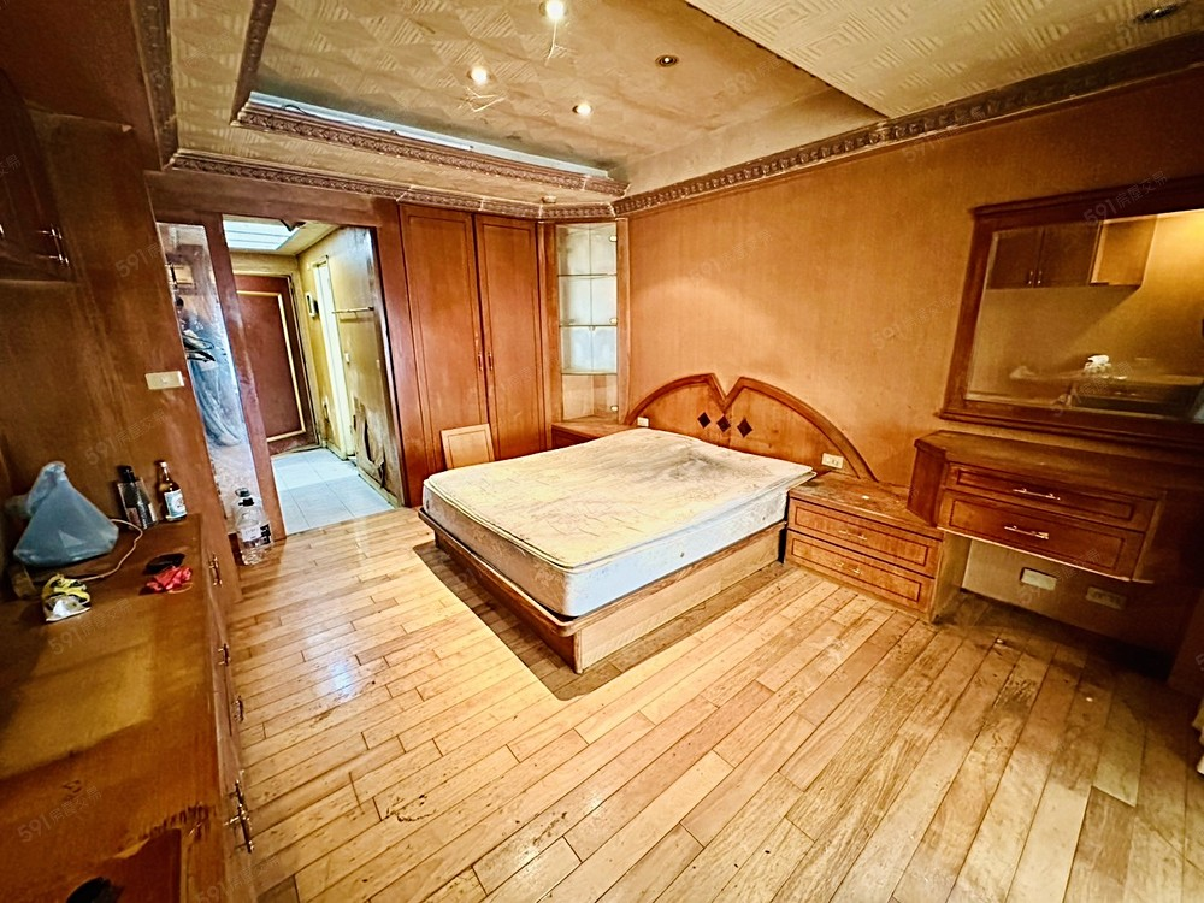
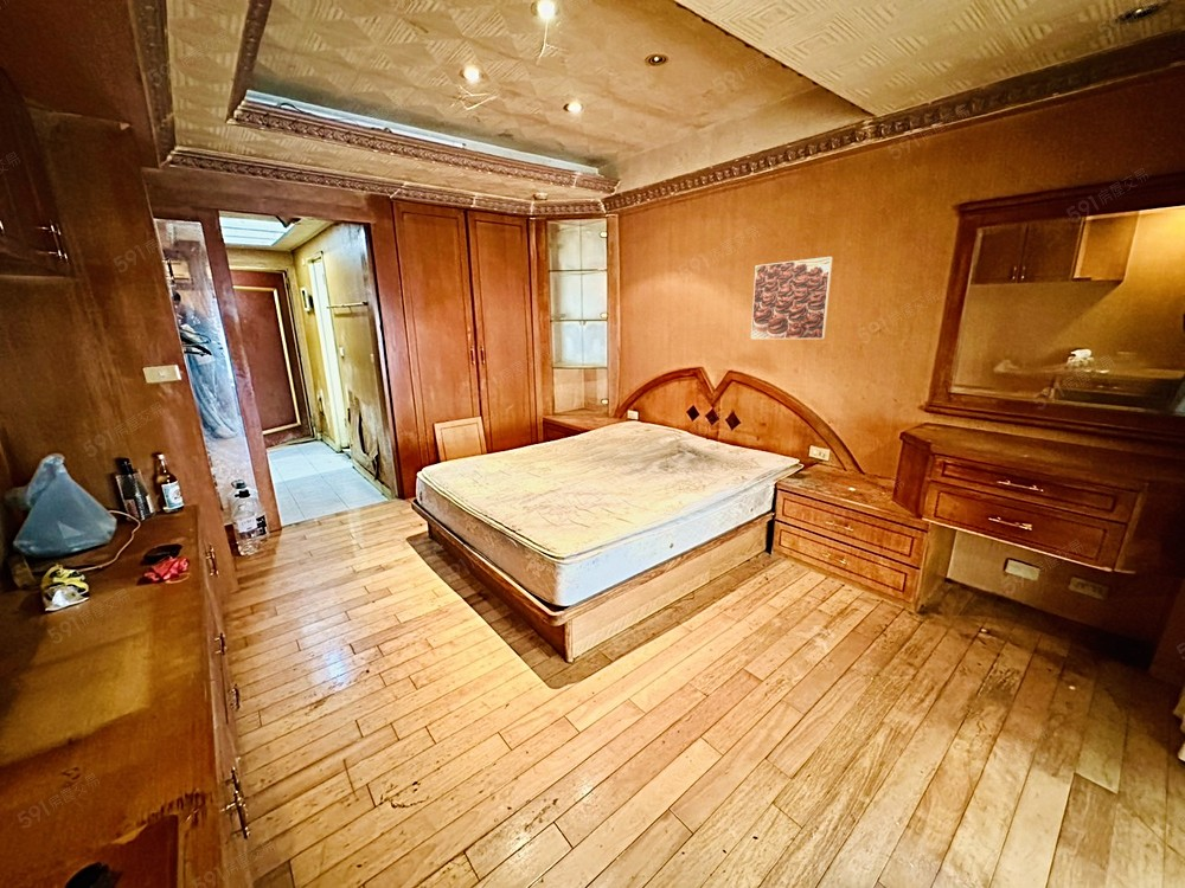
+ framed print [750,256,834,340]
